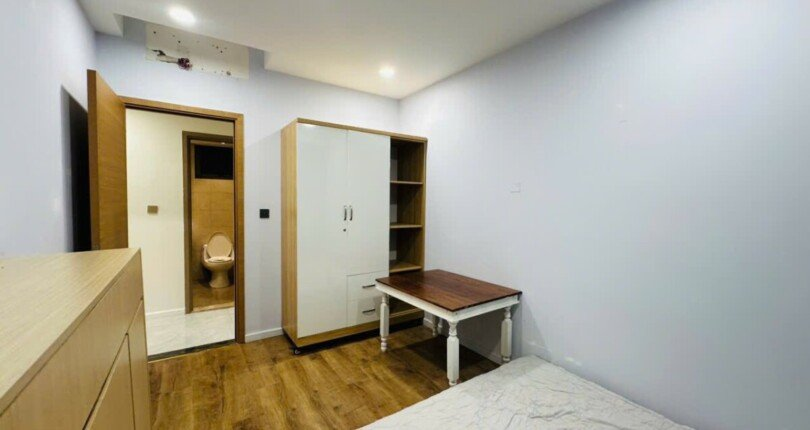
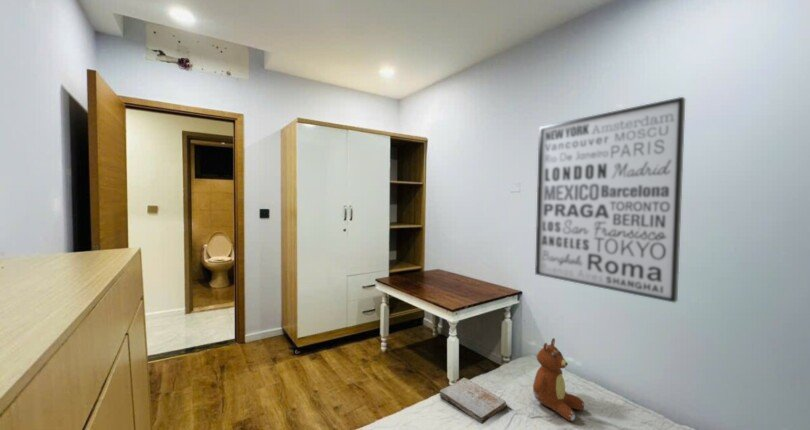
+ wall art [534,96,686,304]
+ teddy bear [532,337,586,422]
+ book [438,377,507,425]
